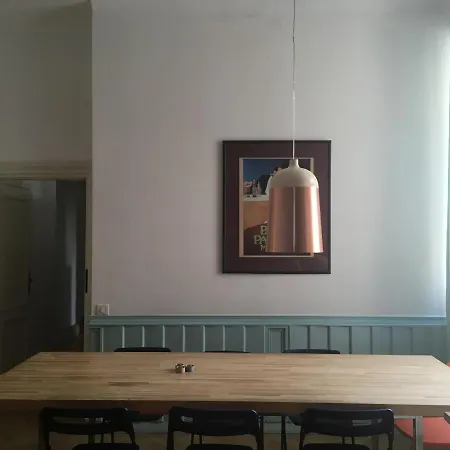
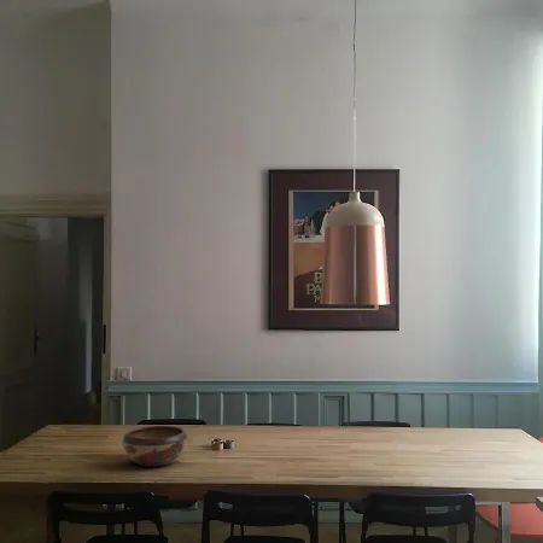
+ decorative bowl [121,425,188,468]
